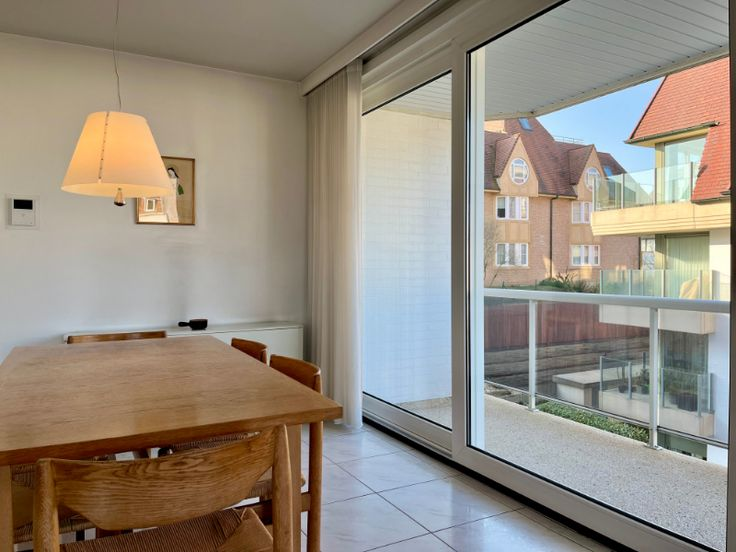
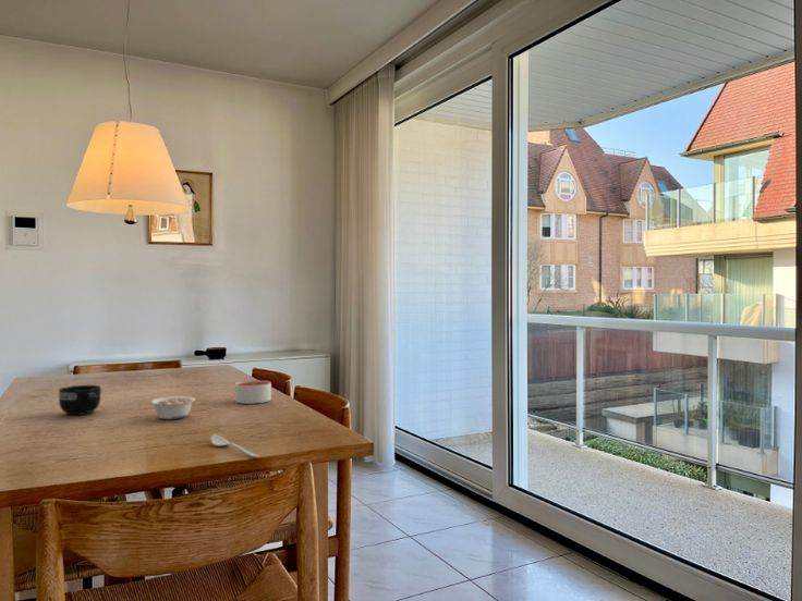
+ spoon [209,433,260,458]
+ legume [150,395,196,420]
+ candle [234,379,272,405]
+ mug [58,384,102,416]
